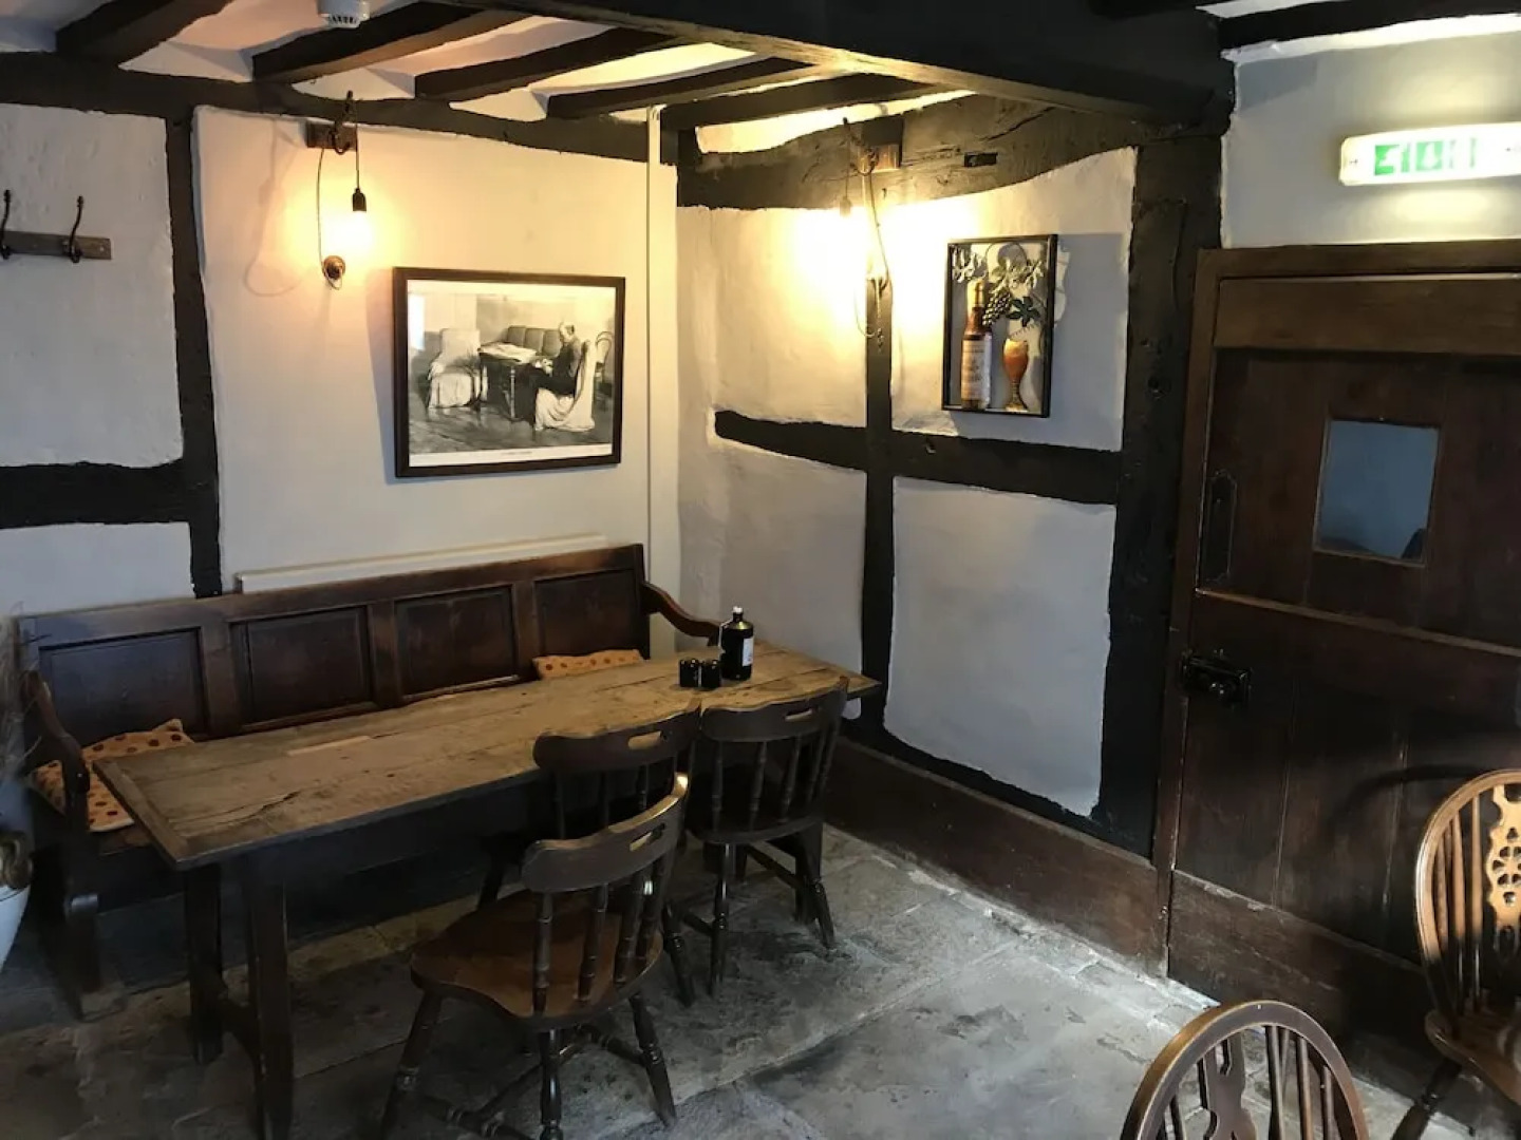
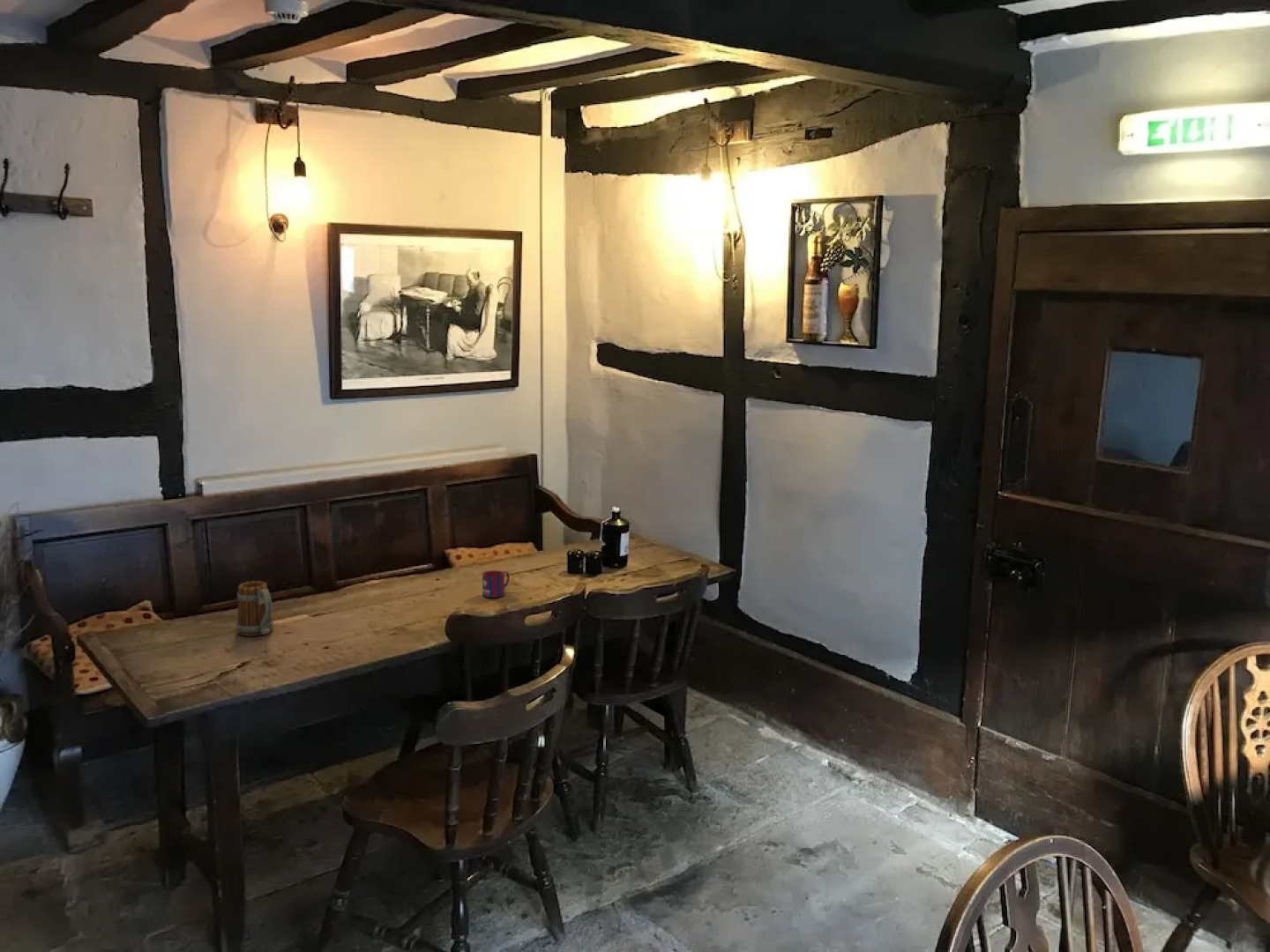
+ mug [482,569,511,599]
+ beer mug [235,580,274,637]
